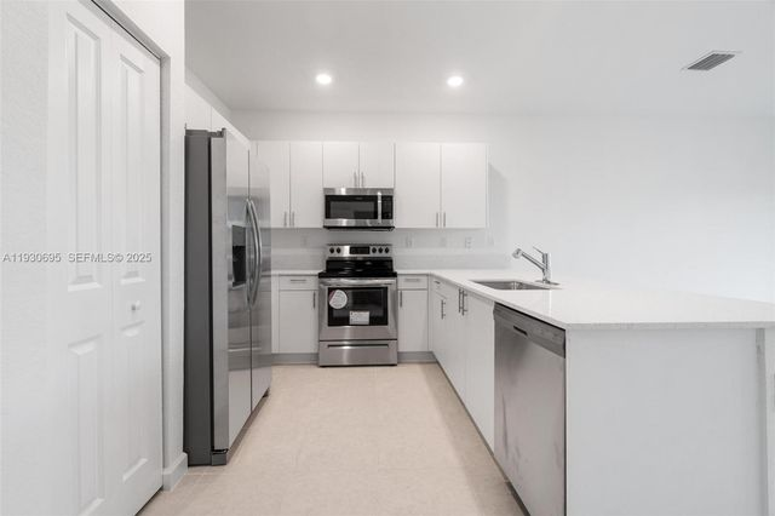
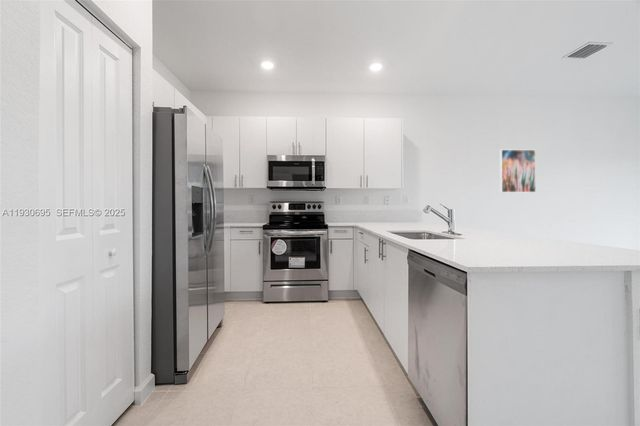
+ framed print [499,149,537,193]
